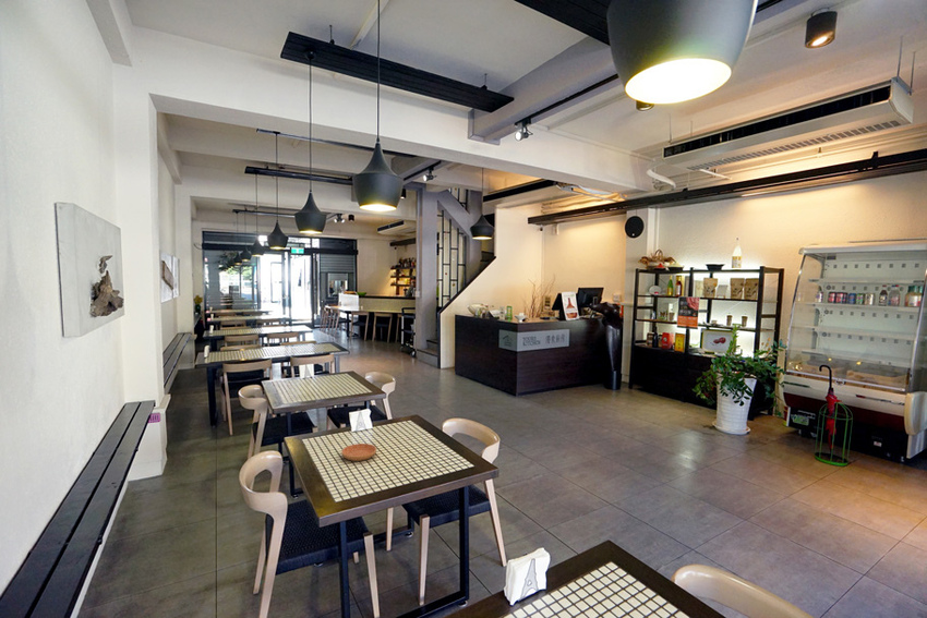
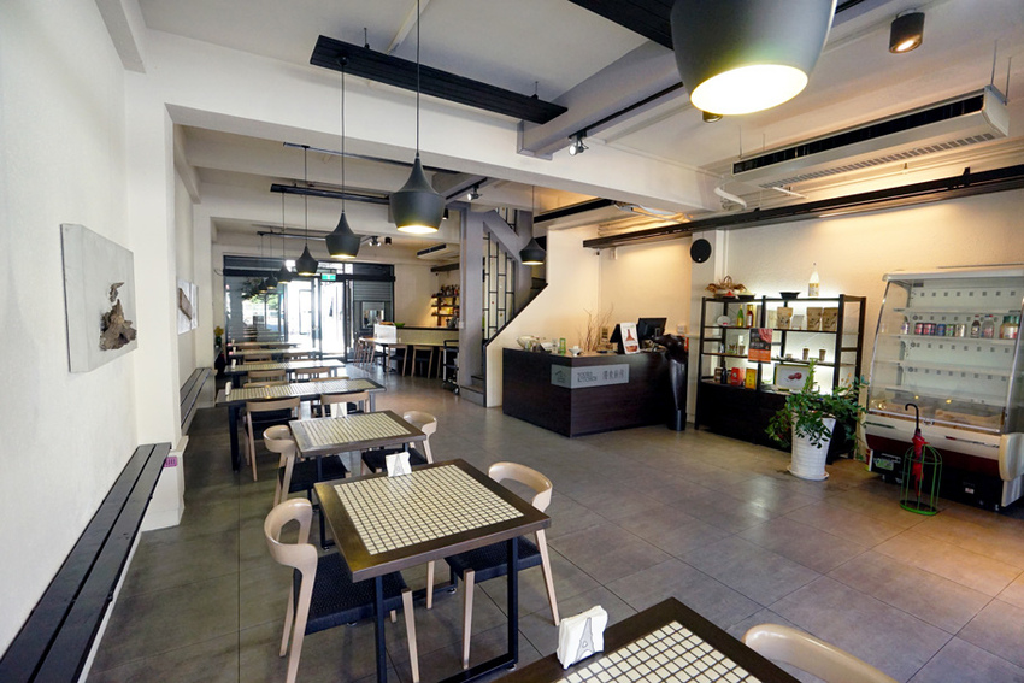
- saucer [340,443,377,462]
